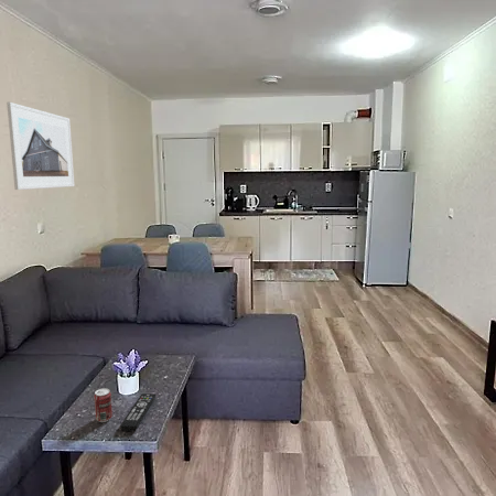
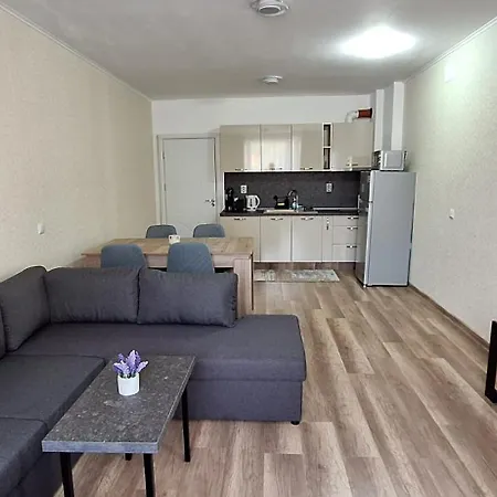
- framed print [6,101,75,191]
- remote control [119,392,157,432]
- beverage can [94,387,114,423]
